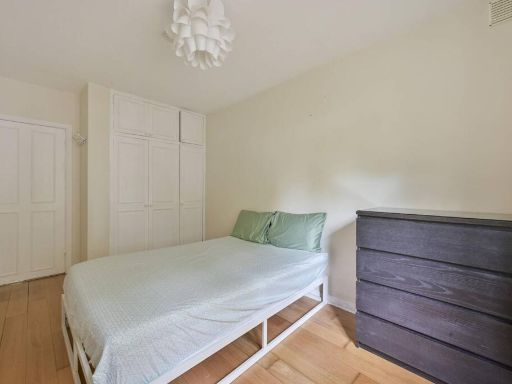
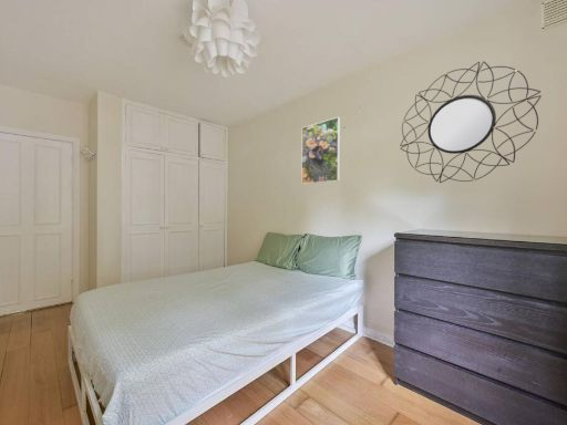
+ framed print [300,116,341,185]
+ home mirror [399,60,543,184]
